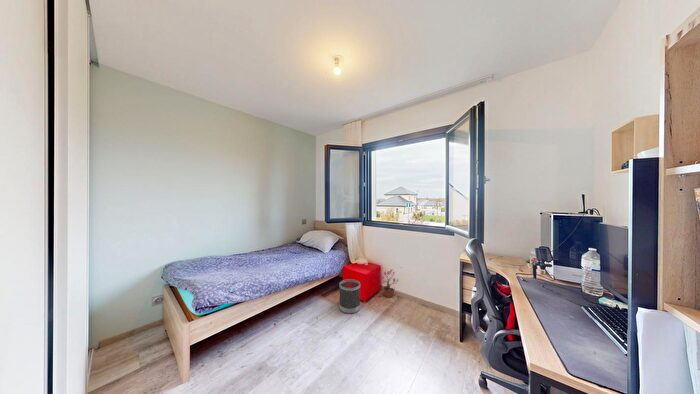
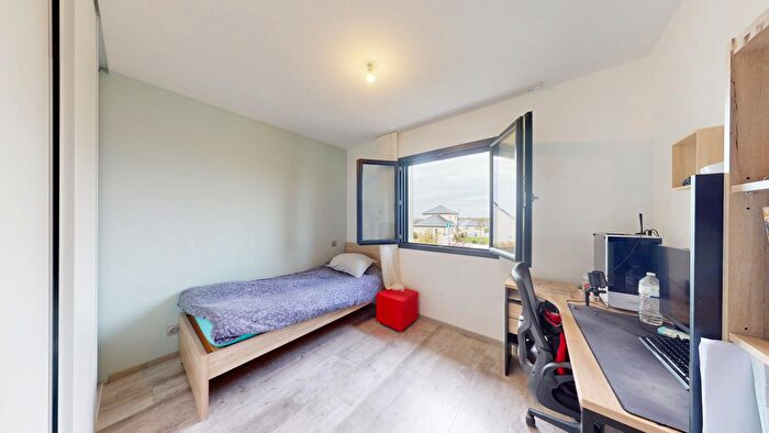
- potted plant [378,268,400,298]
- wastebasket [338,278,361,315]
